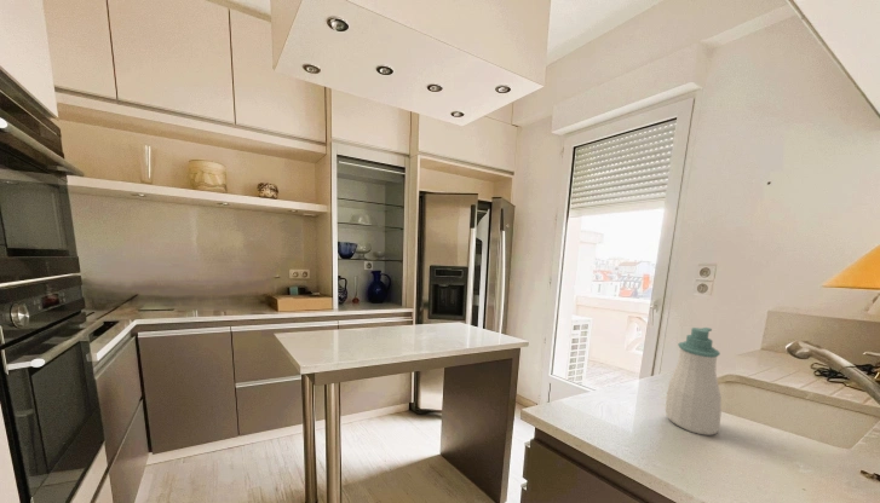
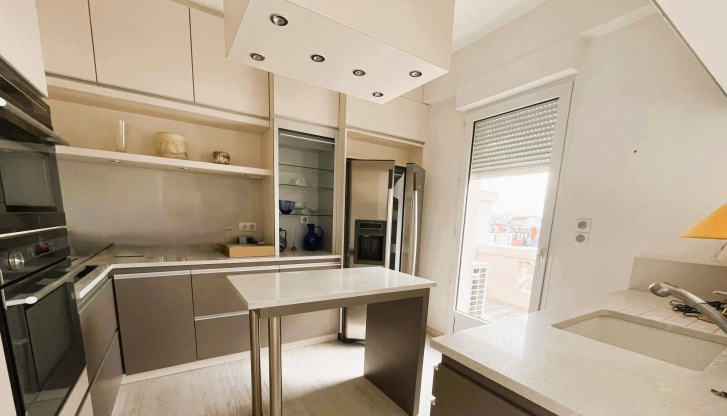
- soap bottle [665,326,723,436]
